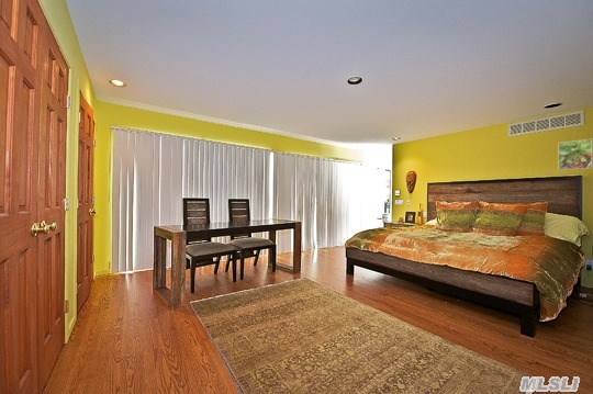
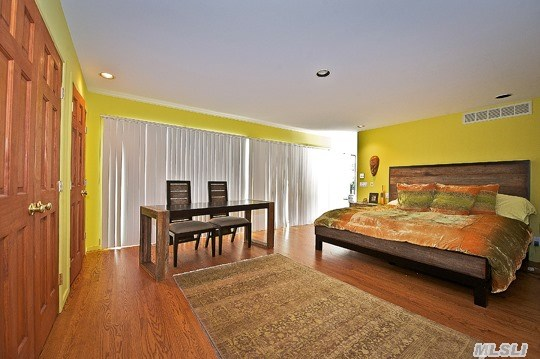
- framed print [557,138,593,171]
